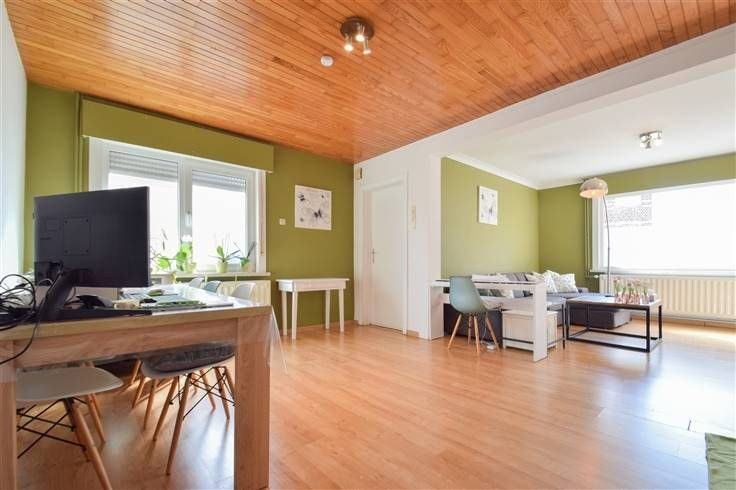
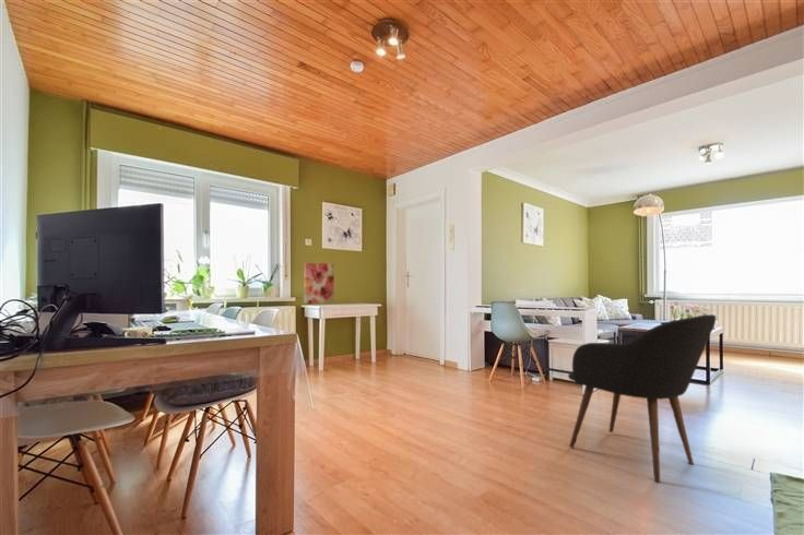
+ armchair [567,313,717,484]
+ wall art [304,262,335,306]
